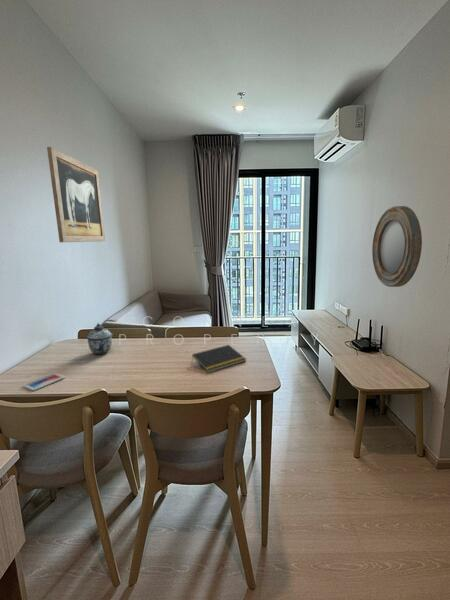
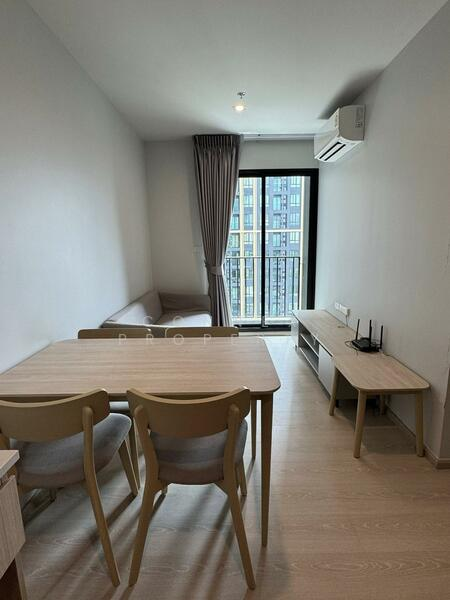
- home mirror [371,205,423,288]
- wall art [46,146,106,243]
- notepad [191,344,247,374]
- smartphone [22,372,66,392]
- lidded jar [85,322,114,355]
